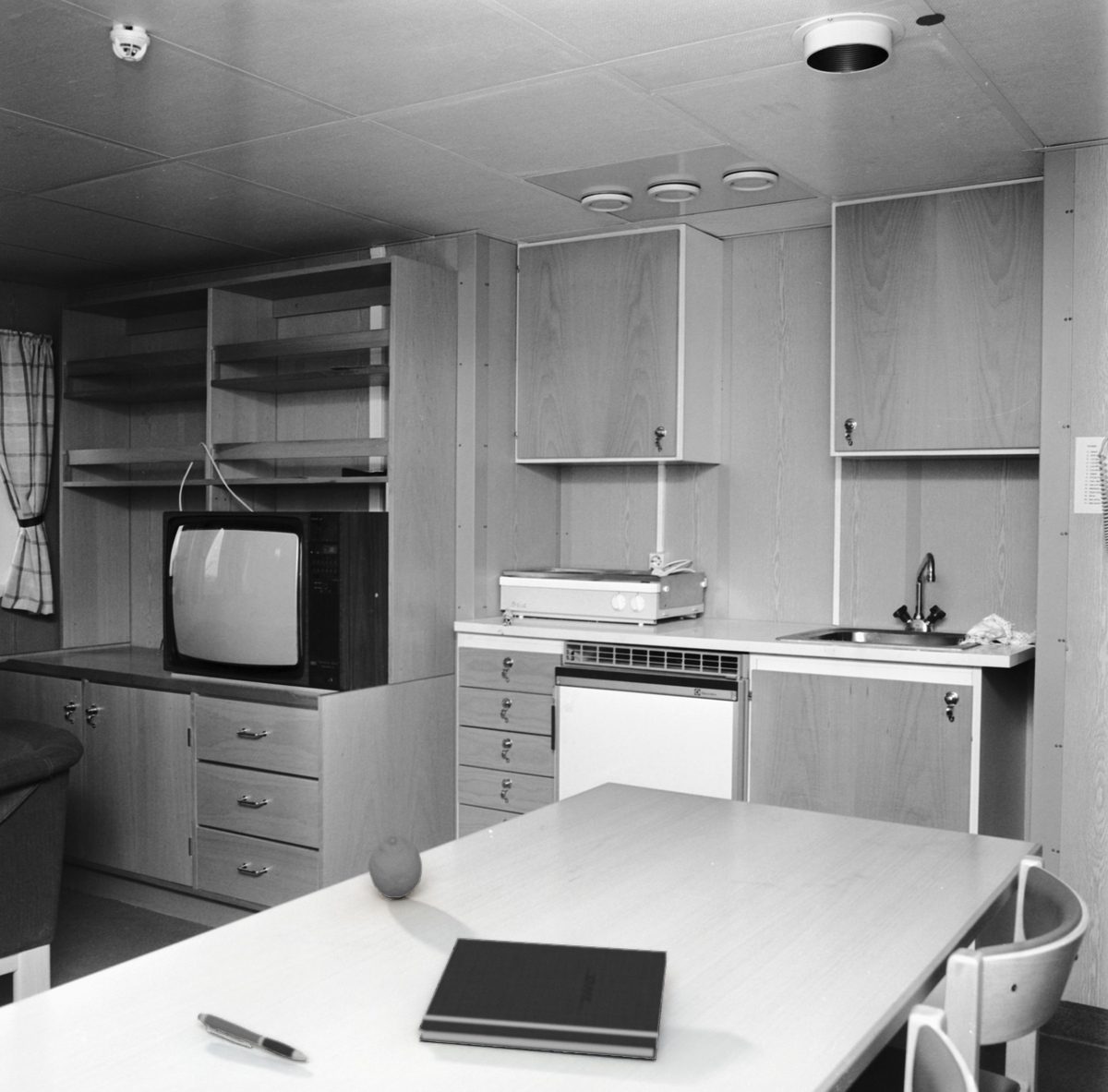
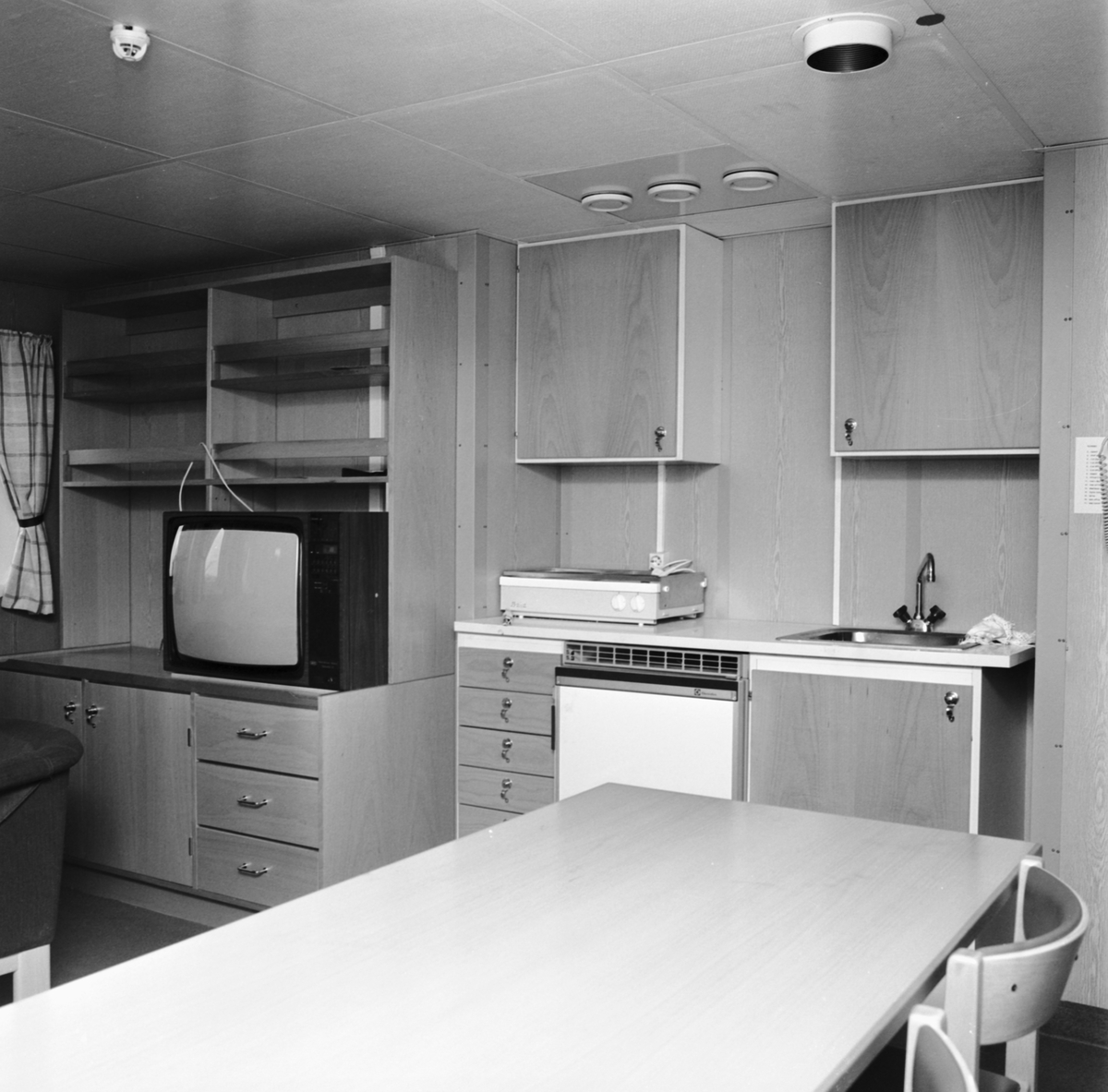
- notepad [417,937,668,1061]
- pen [197,1013,308,1062]
- fruit [367,834,423,899]
